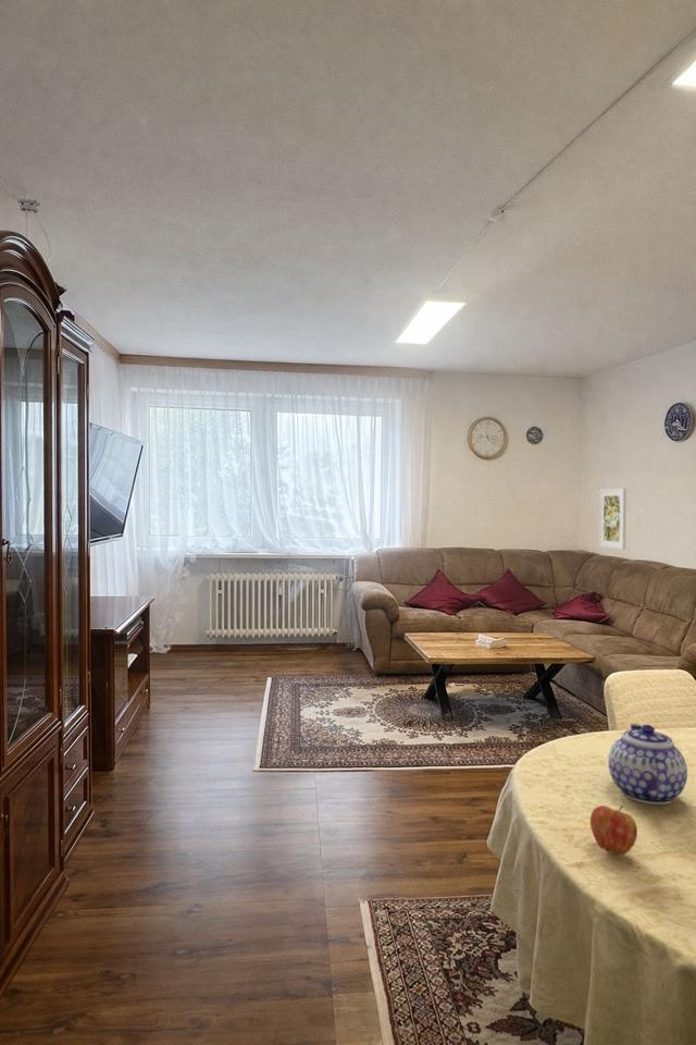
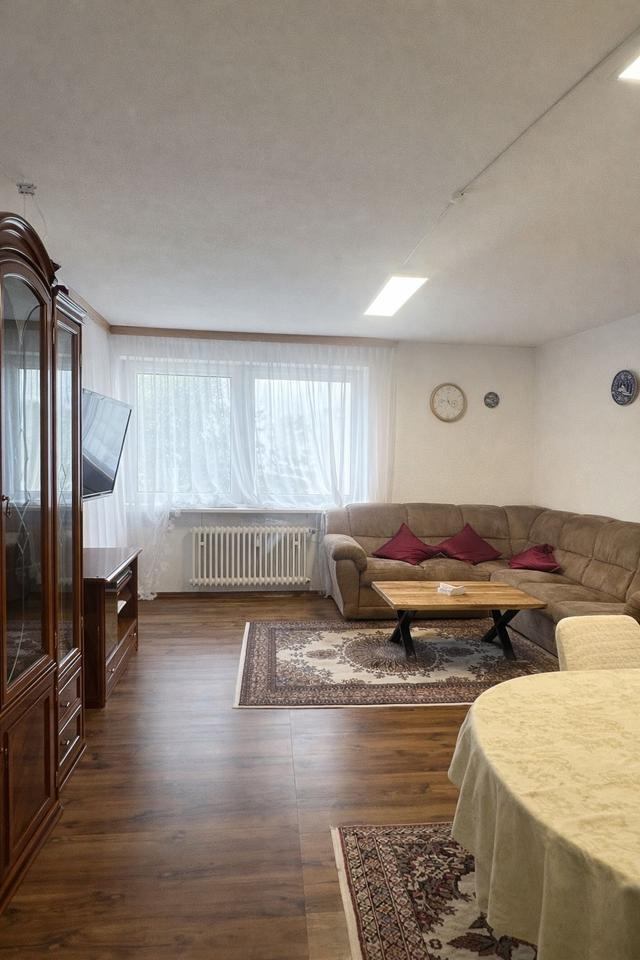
- teapot [607,723,688,806]
- apple [589,804,638,856]
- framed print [598,487,627,551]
